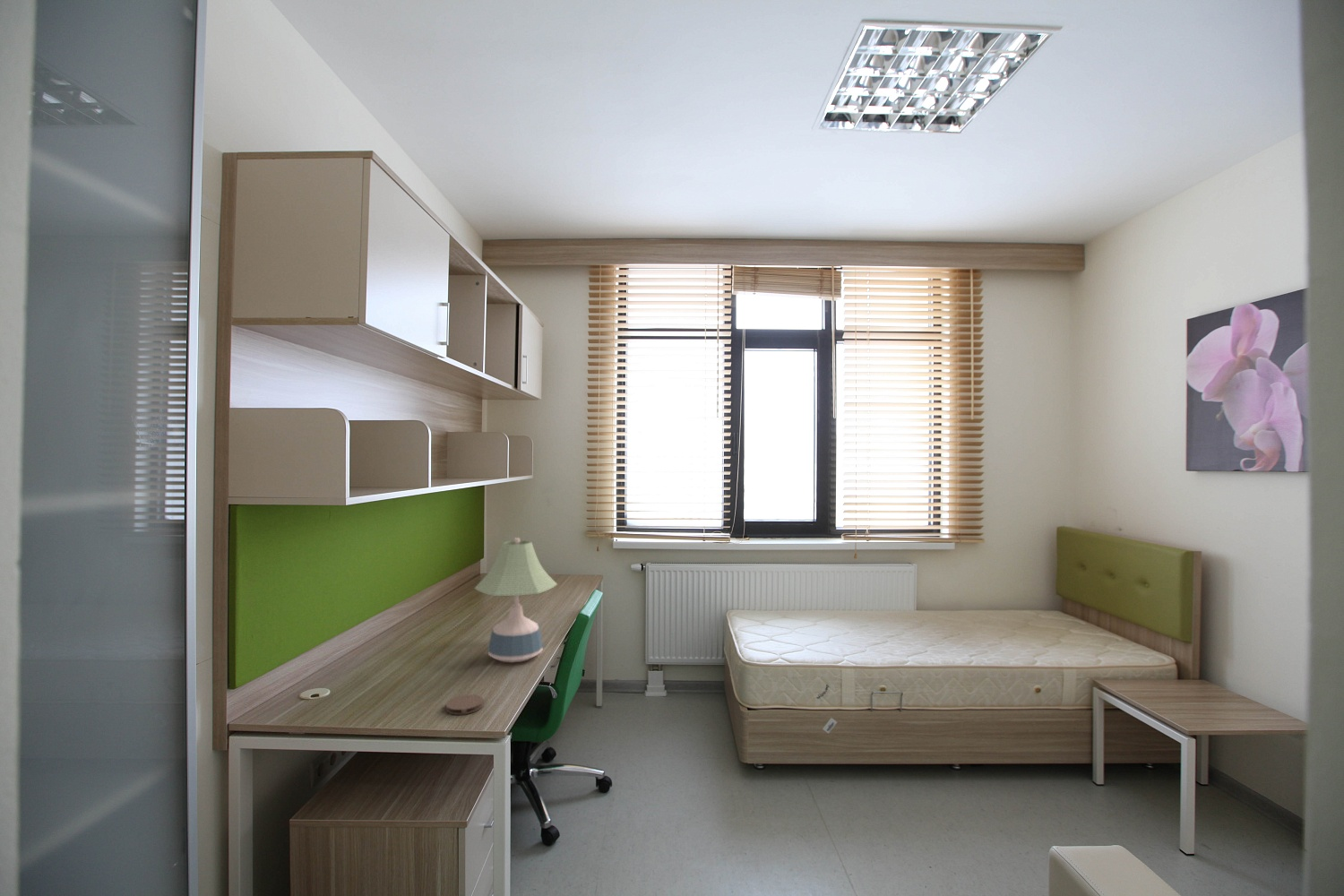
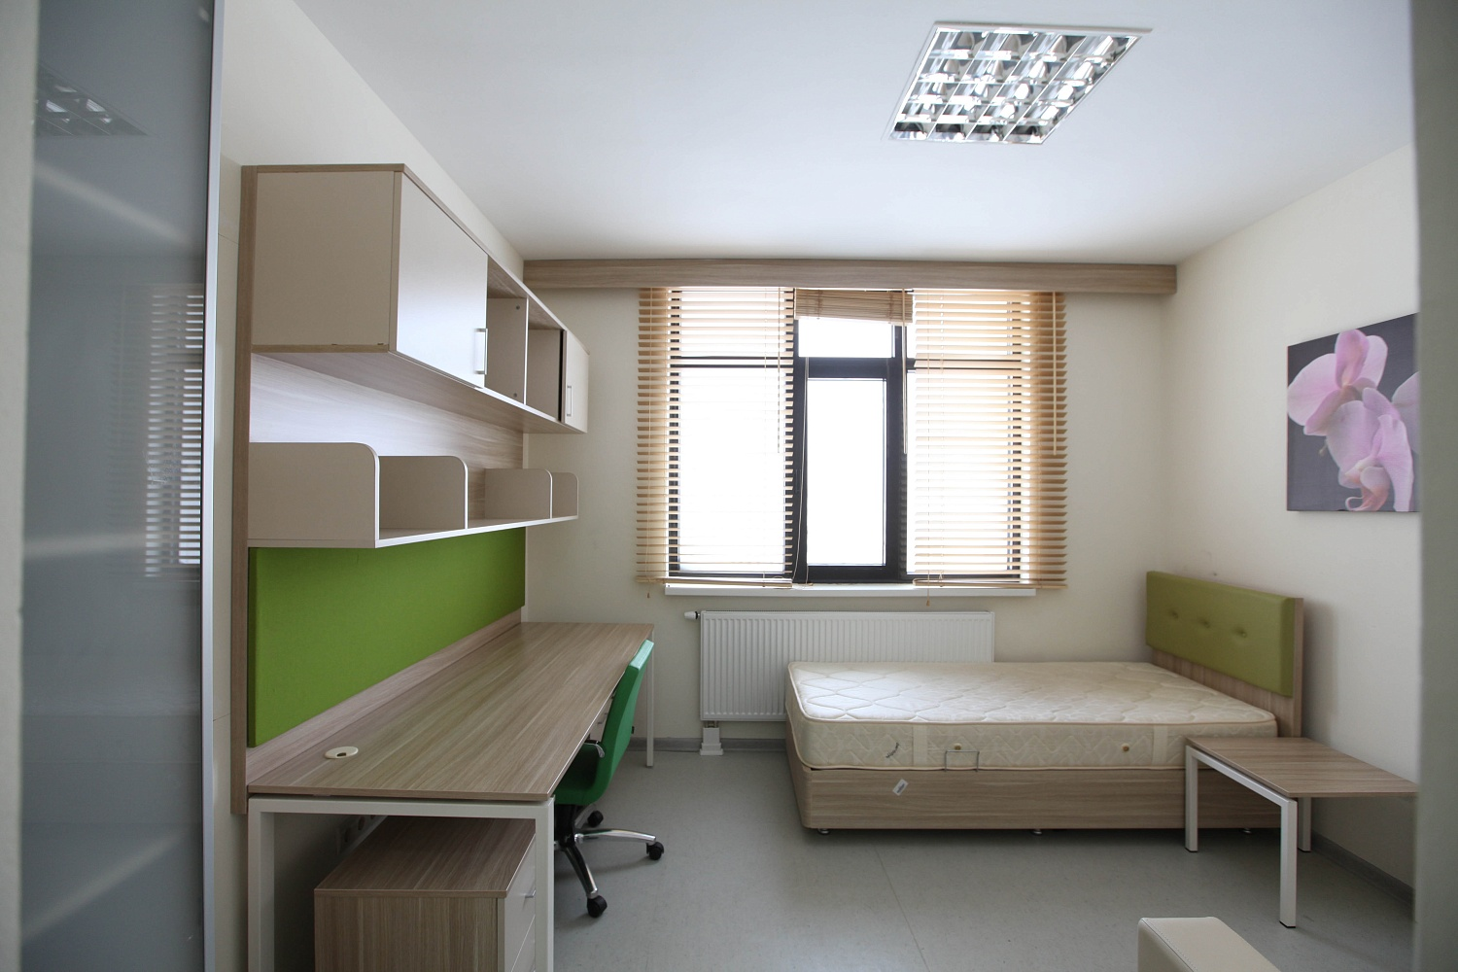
- coaster [444,694,484,716]
- desk lamp [473,537,558,663]
